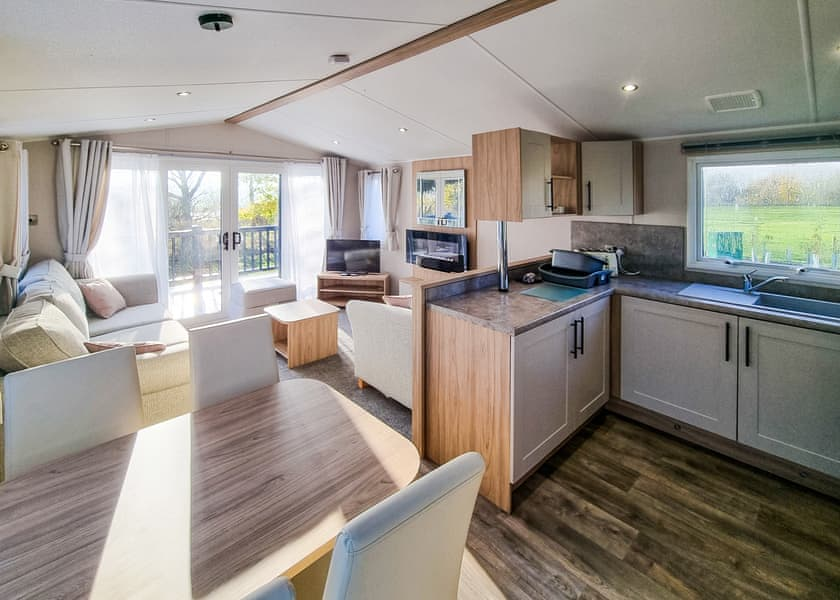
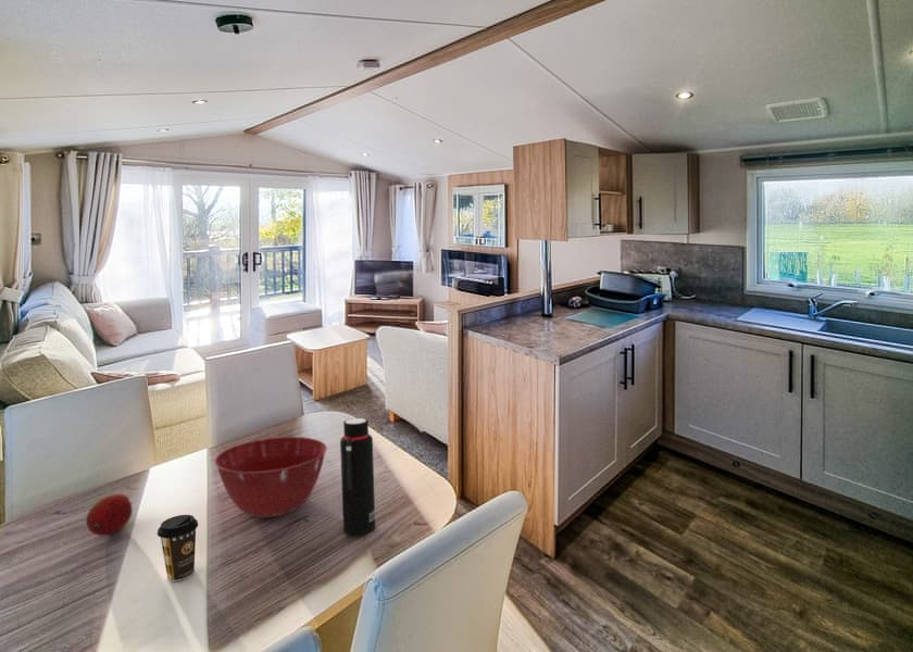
+ water bottle [339,417,376,537]
+ mixing bowl [213,436,328,518]
+ fruit [85,492,134,537]
+ coffee cup [157,514,199,582]
